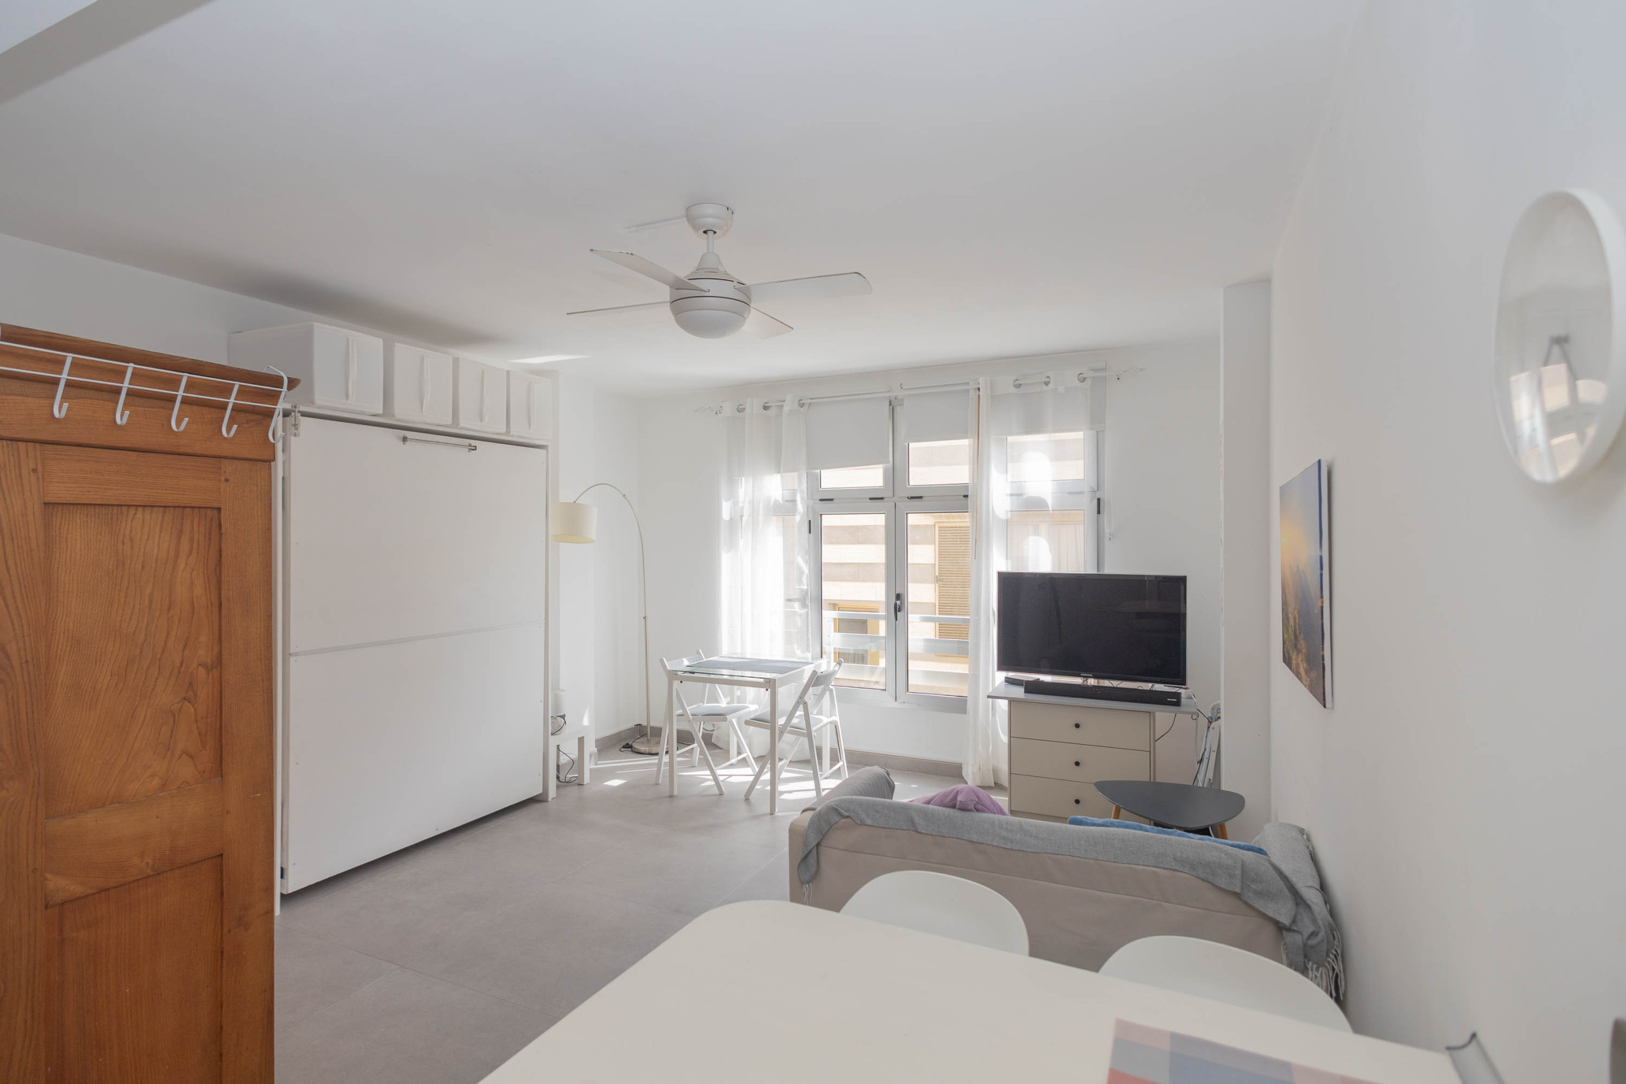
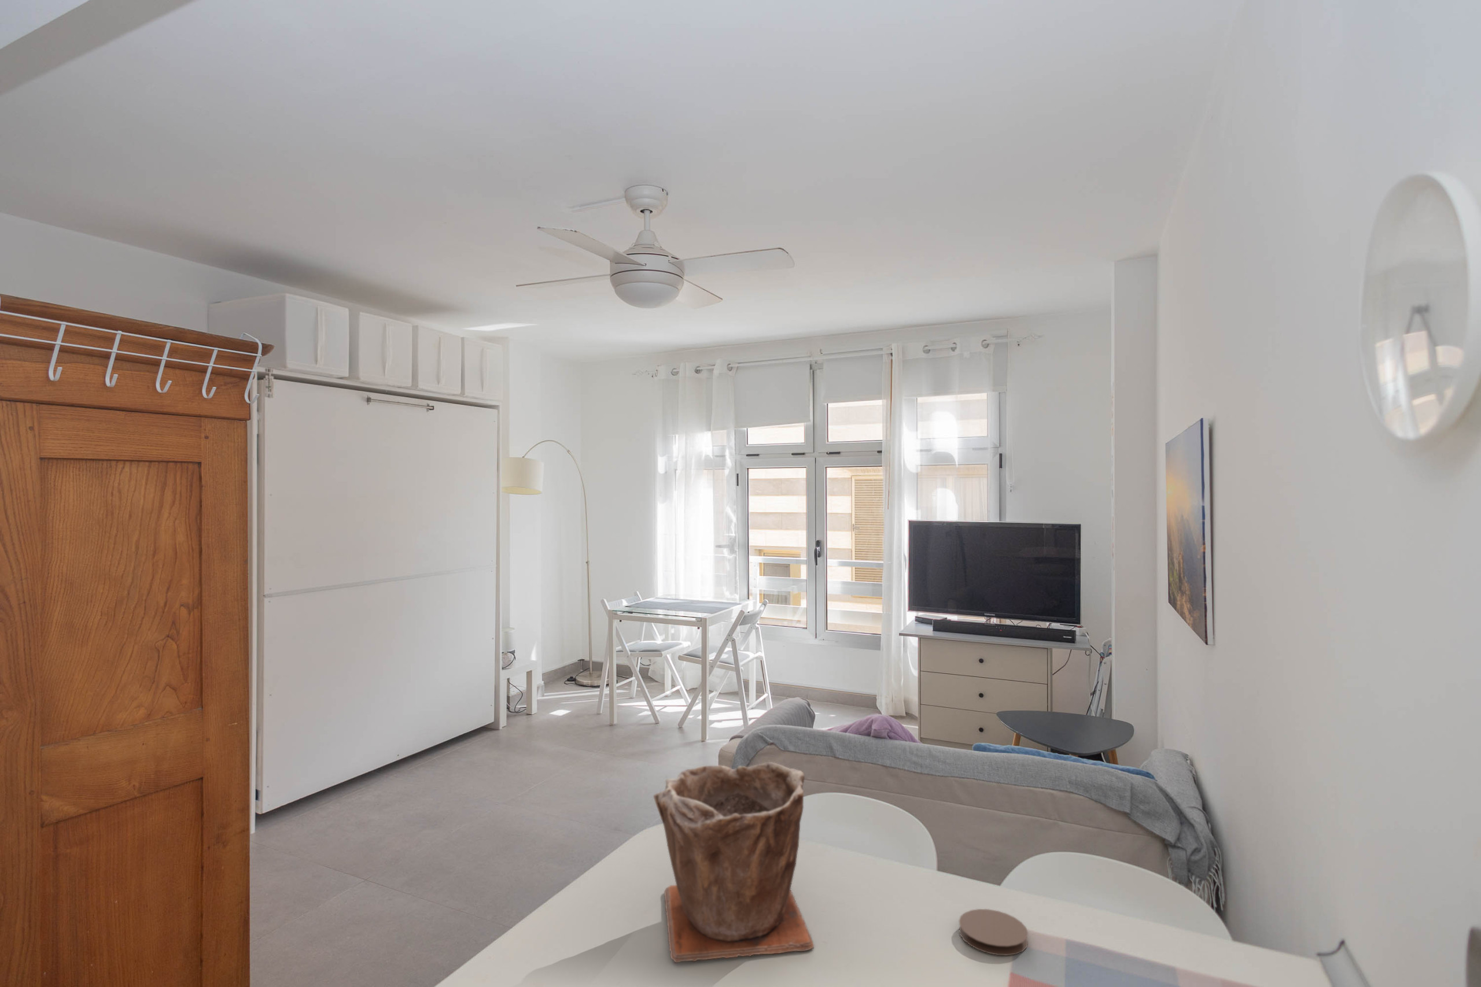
+ coaster [959,909,1028,956]
+ plant pot [653,761,814,963]
